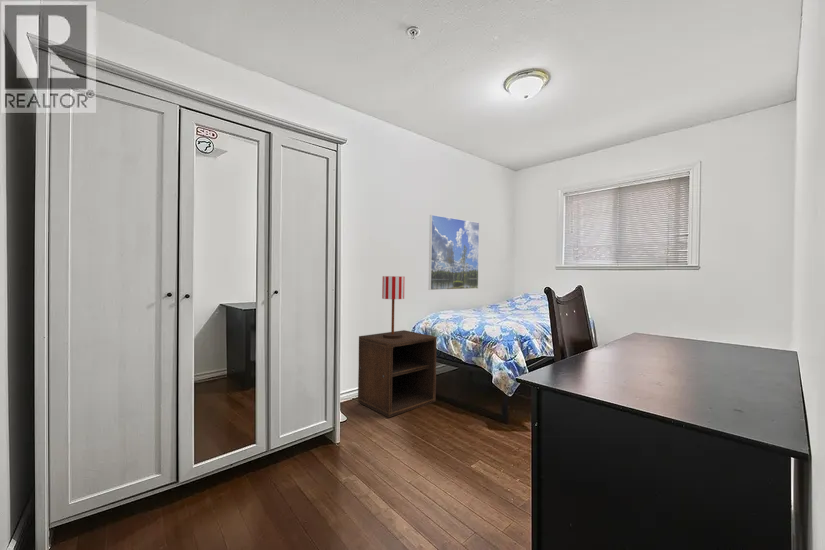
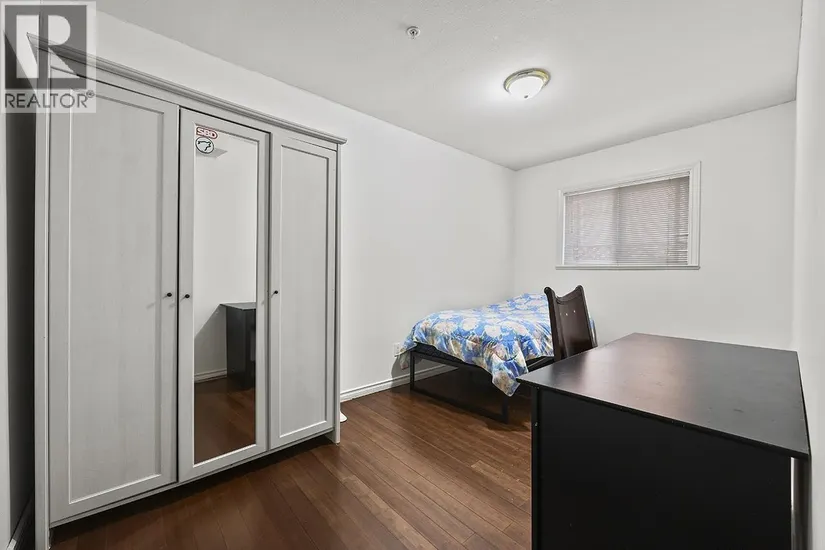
- table lamp [381,275,406,339]
- nightstand [357,329,438,418]
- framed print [428,214,480,291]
